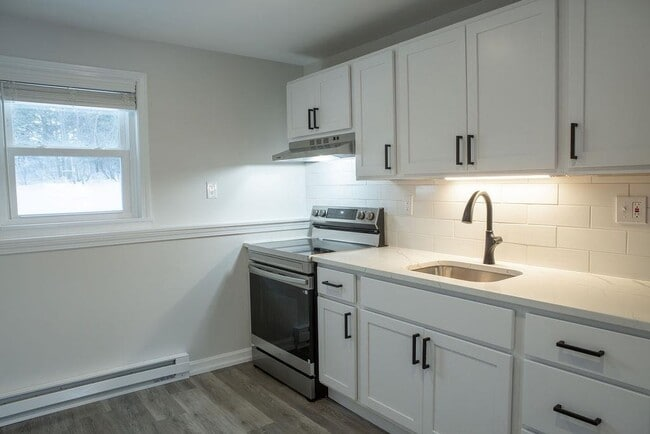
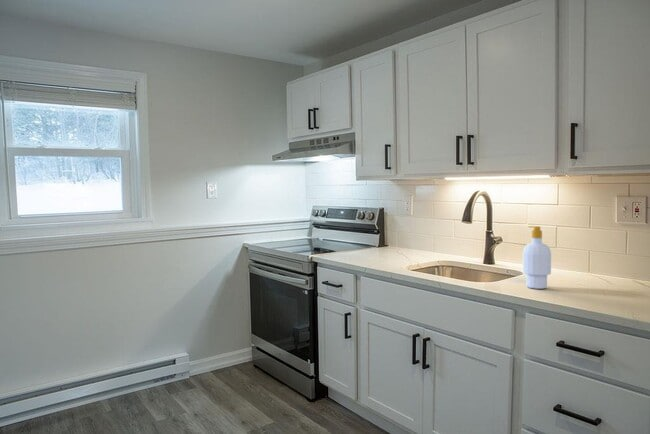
+ soap bottle [522,225,552,290]
